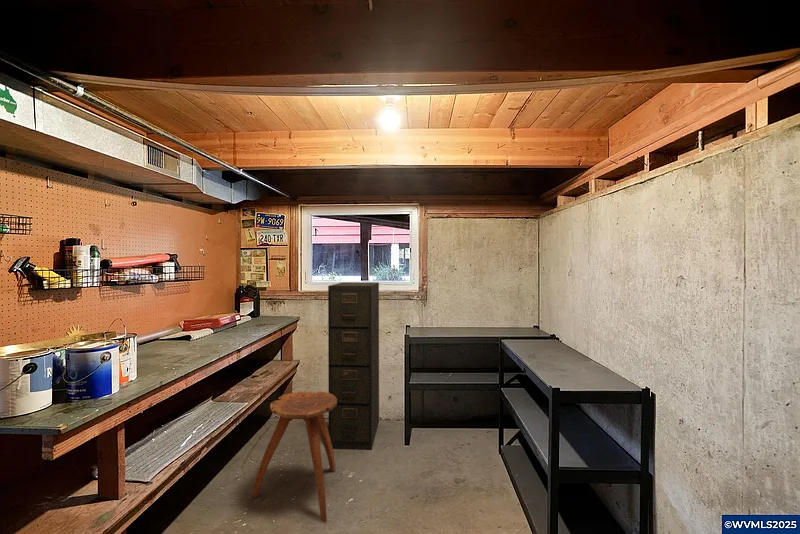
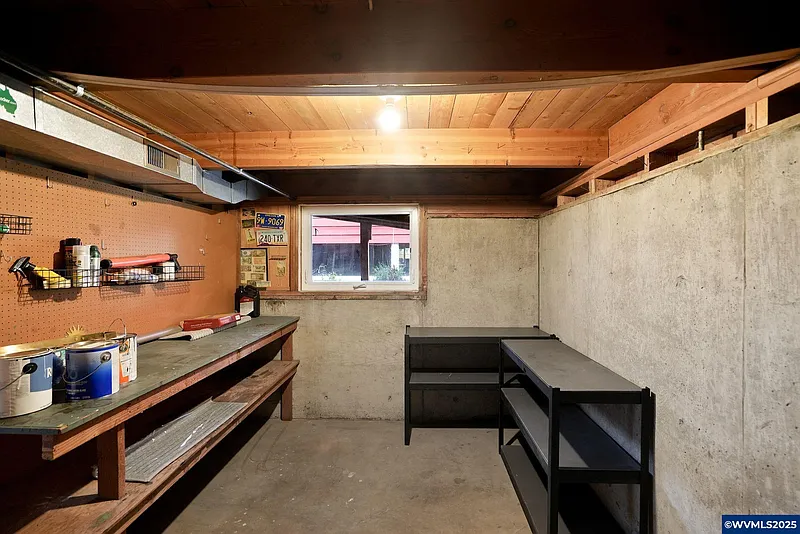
- filing cabinet [327,281,380,450]
- stool [252,390,337,523]
